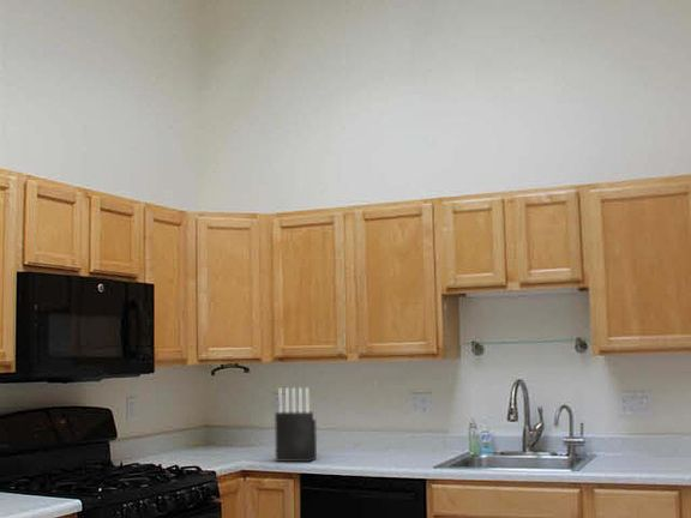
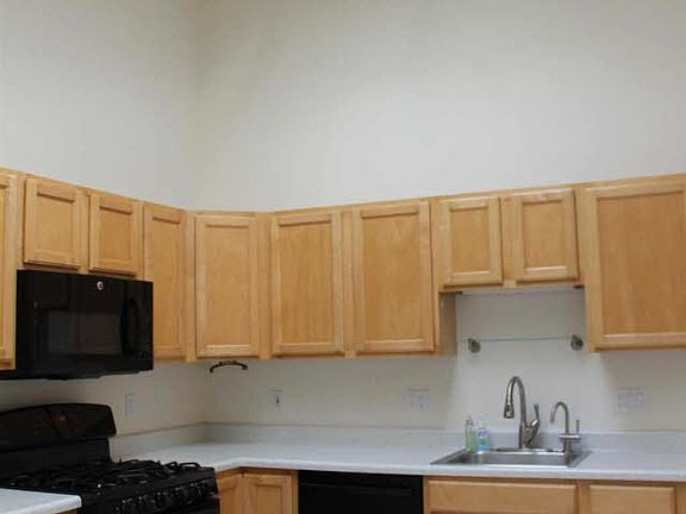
- knife block [274,387,318,463]
